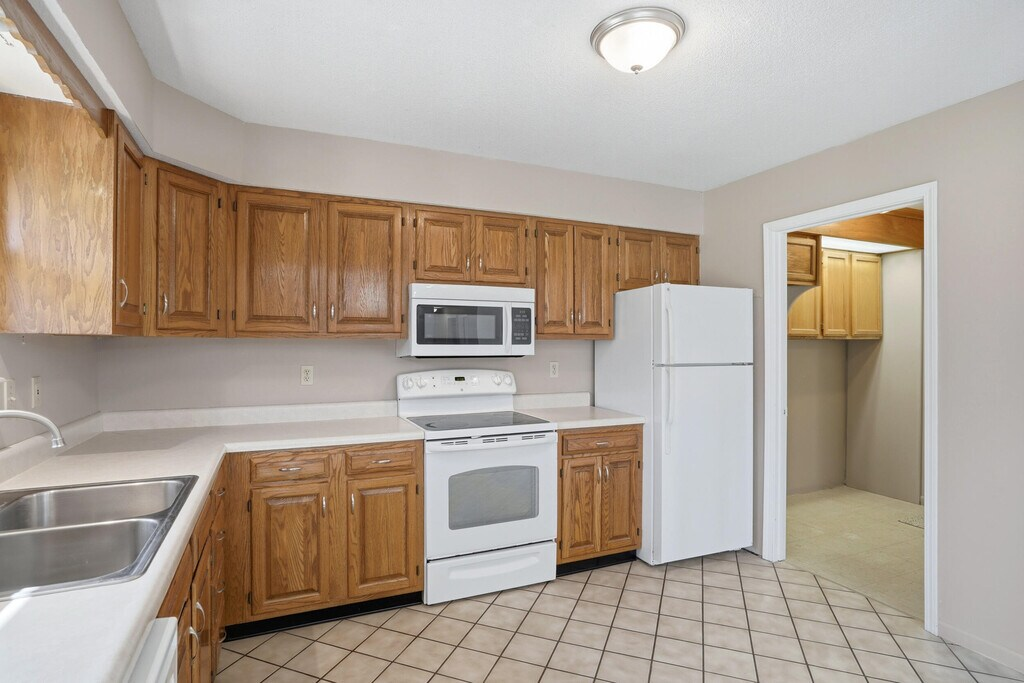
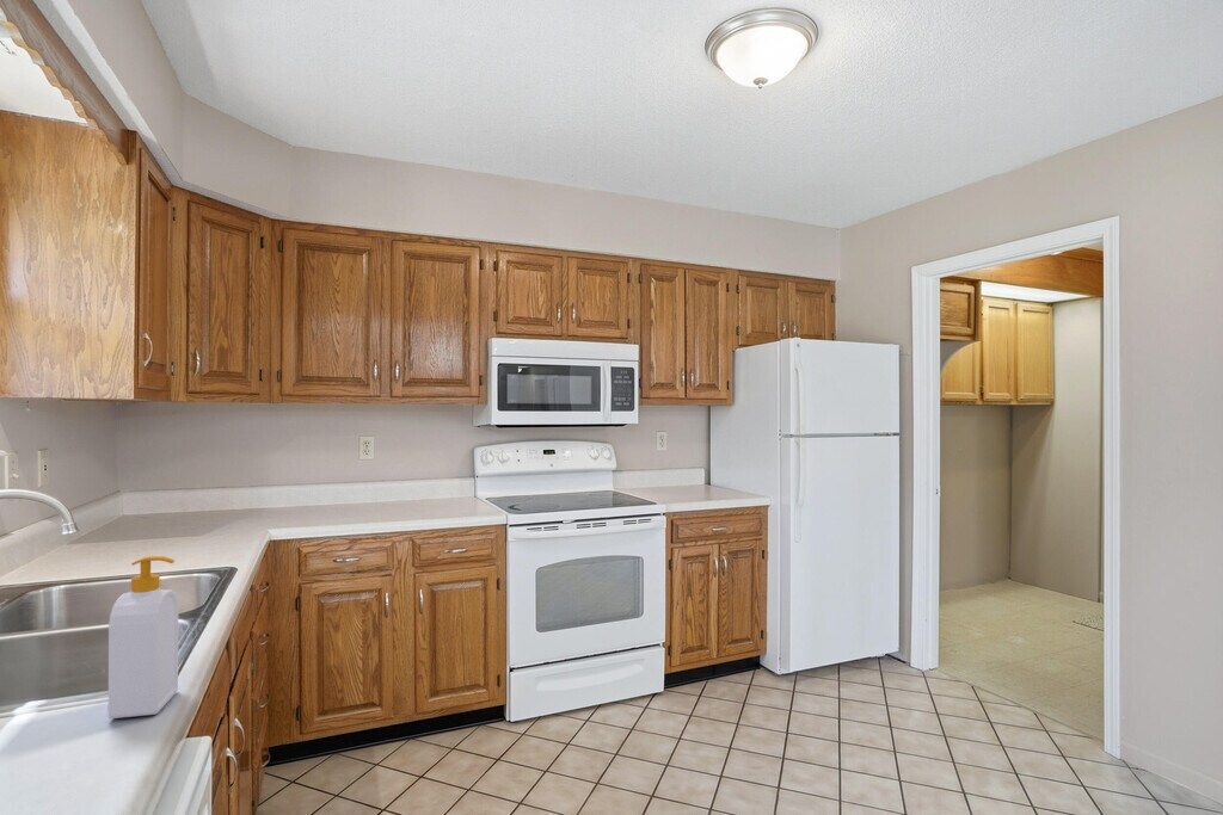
+ soap bottle [107,555,179,720]
